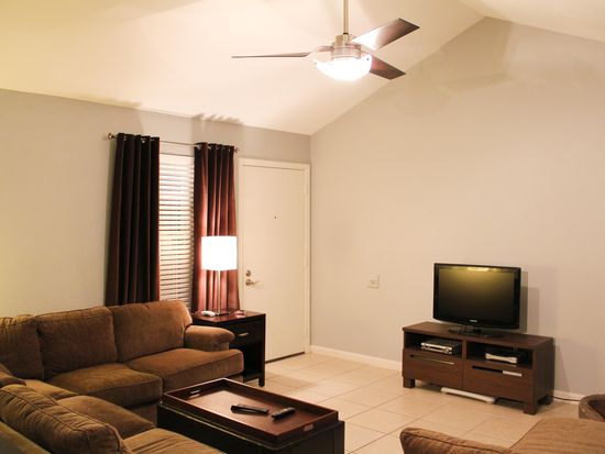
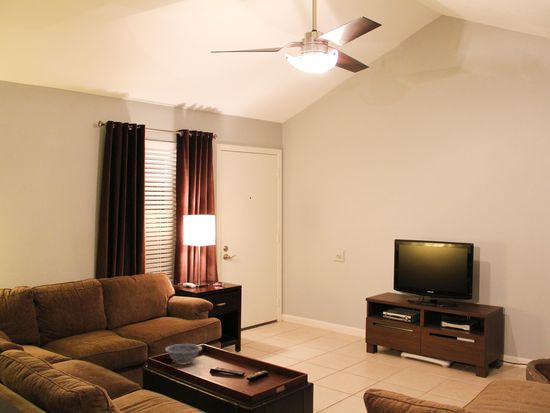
+ decorative bowl [164,343,203,366]
